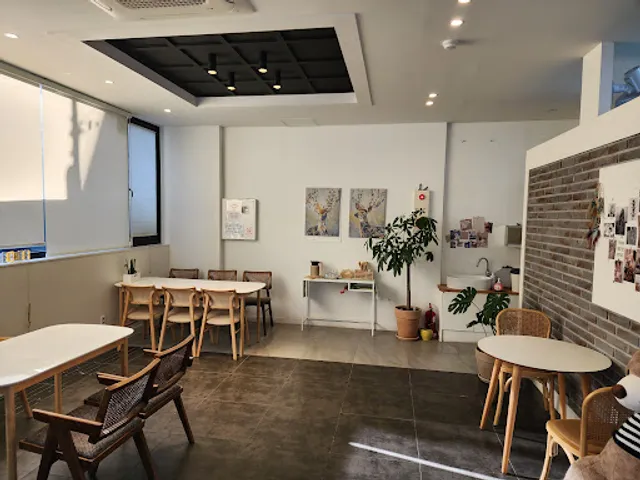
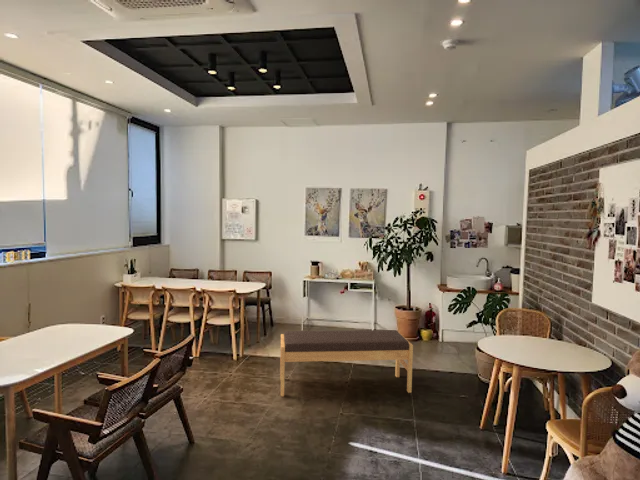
+ bench [279,329,414,397]
